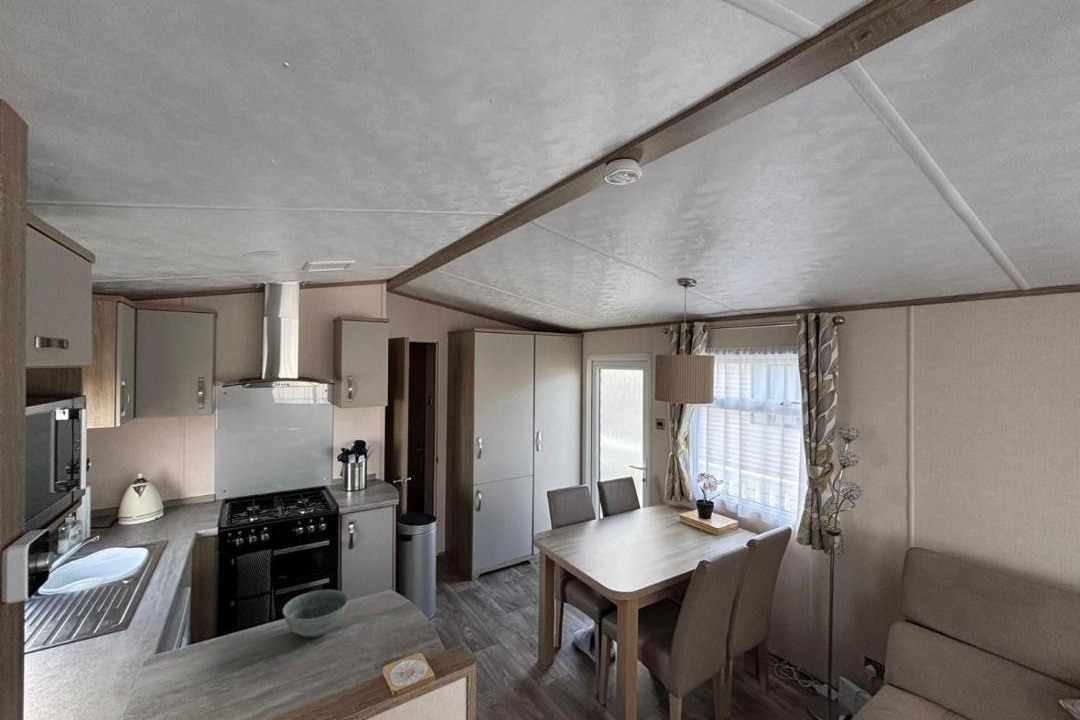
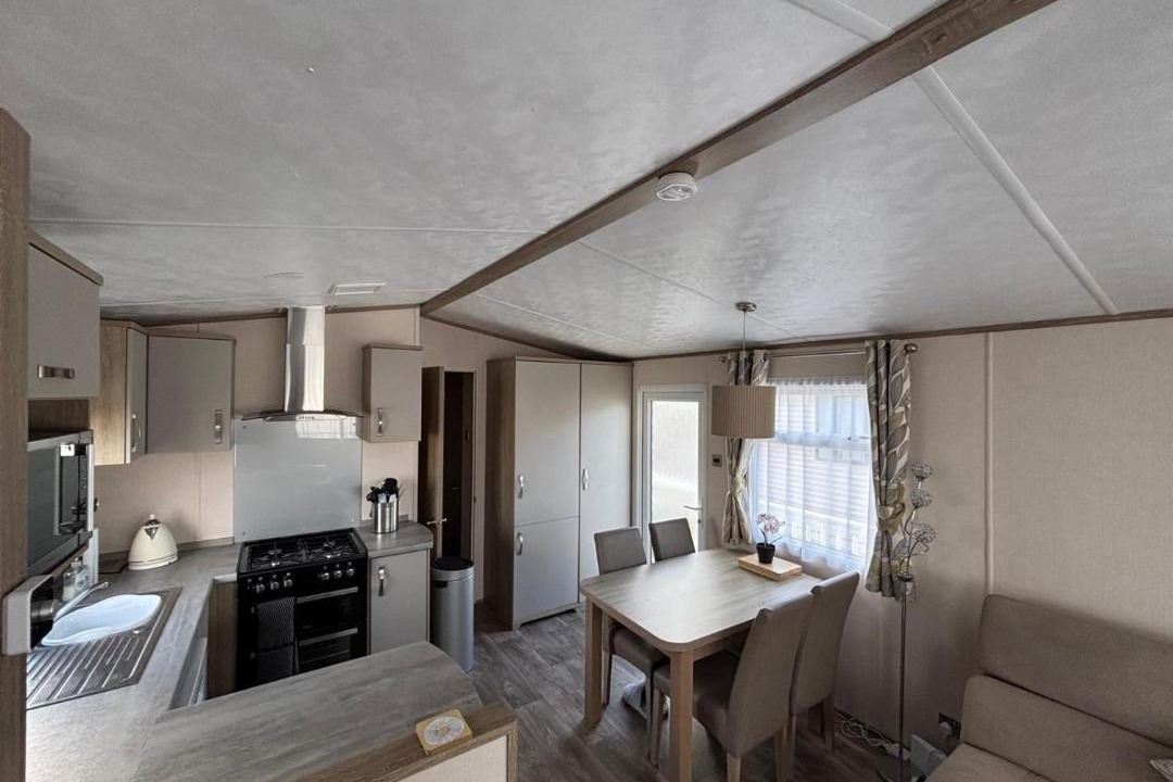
- bowl [282,589,350,639]
